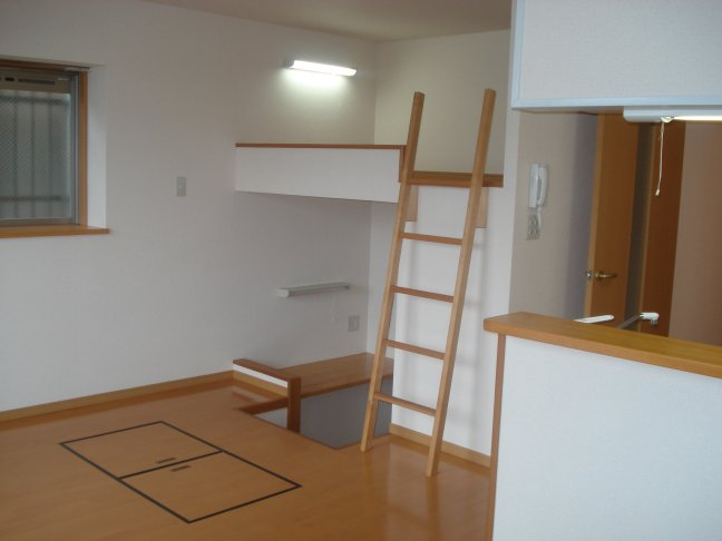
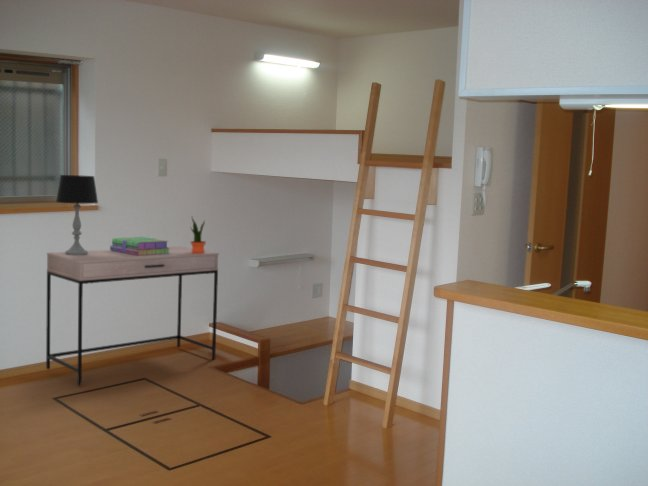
+ table lamp [55,174,99,255]
+ desk [45,245,220,386]
+ stack of books [109,236,170,256]
+ potted plant [189,216,207,254]
